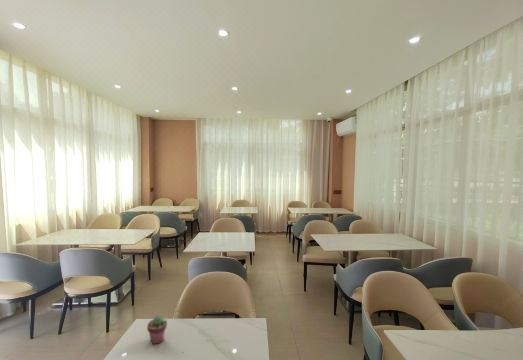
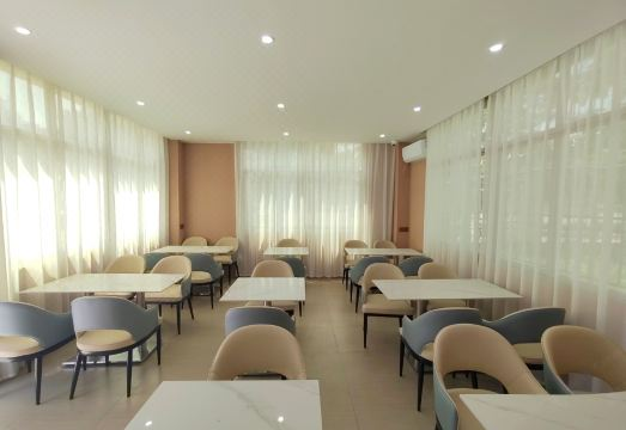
- potted succulent [146,314,168,345]
